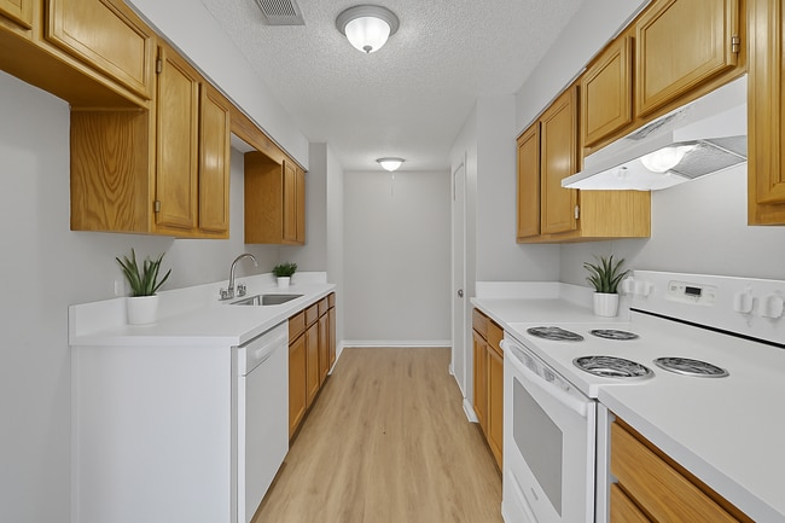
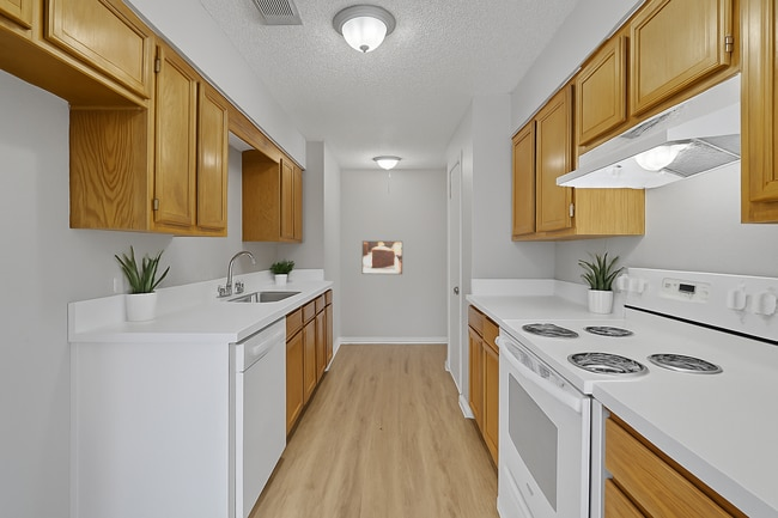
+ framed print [361,240,403,275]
